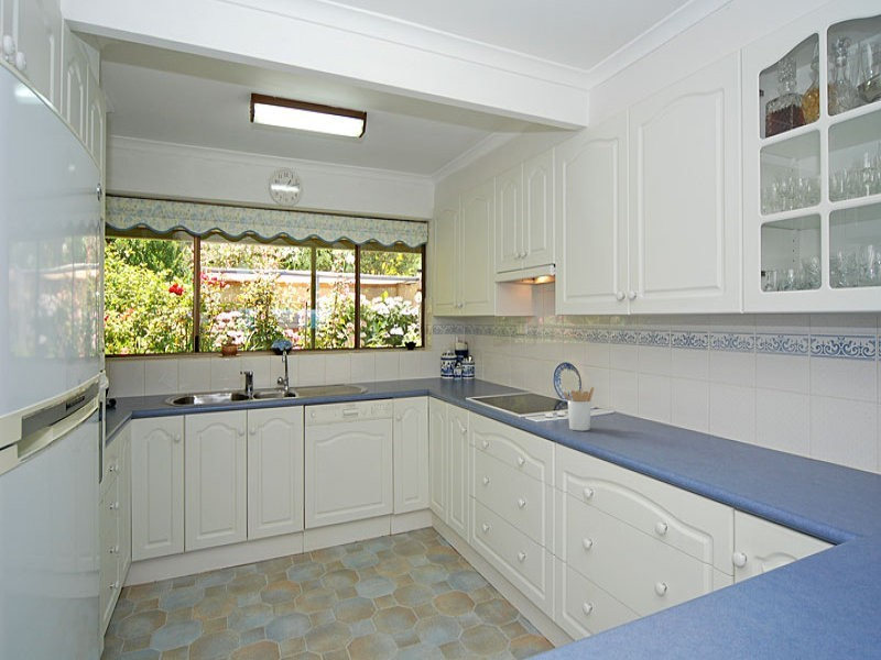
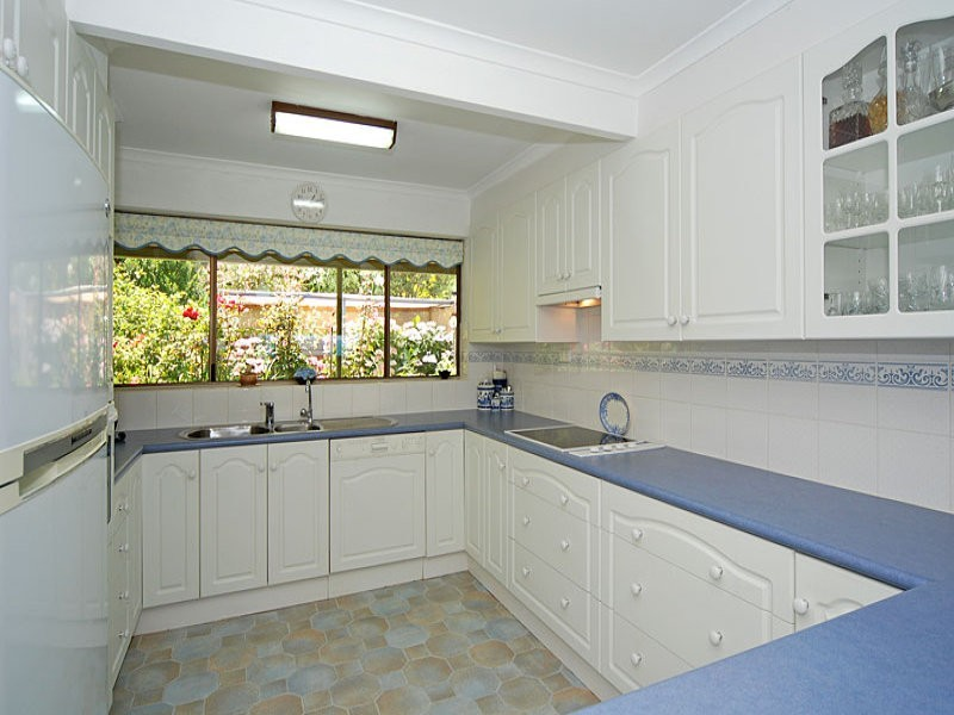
- utensil holder [562,386,595,432]
